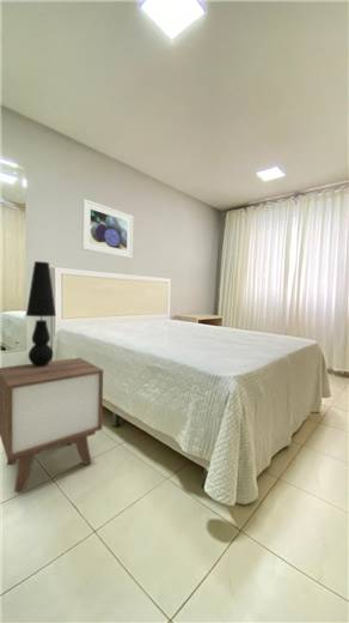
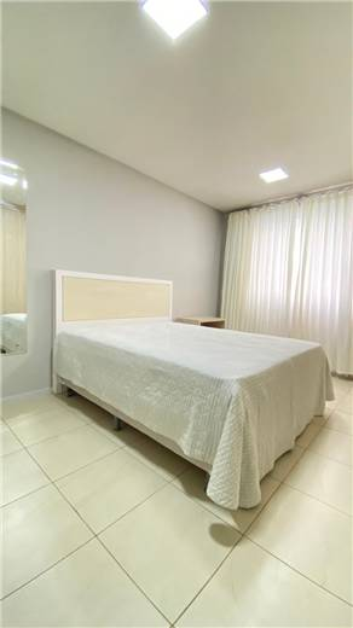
- table lamp [25,260,57,367]
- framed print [81,198,134,260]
- nightstand [0,357,104,495]
